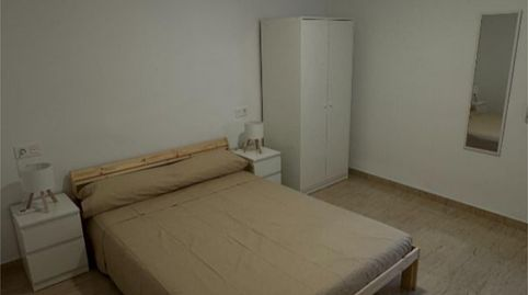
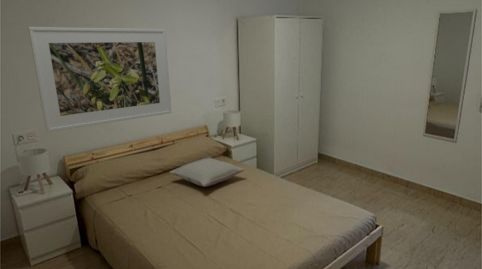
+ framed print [27,26,173,133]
+ pillow [168,156,245,188]
